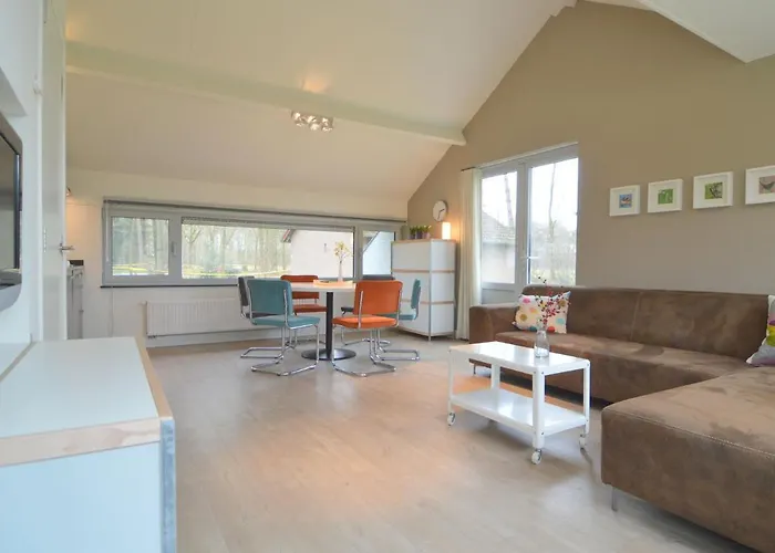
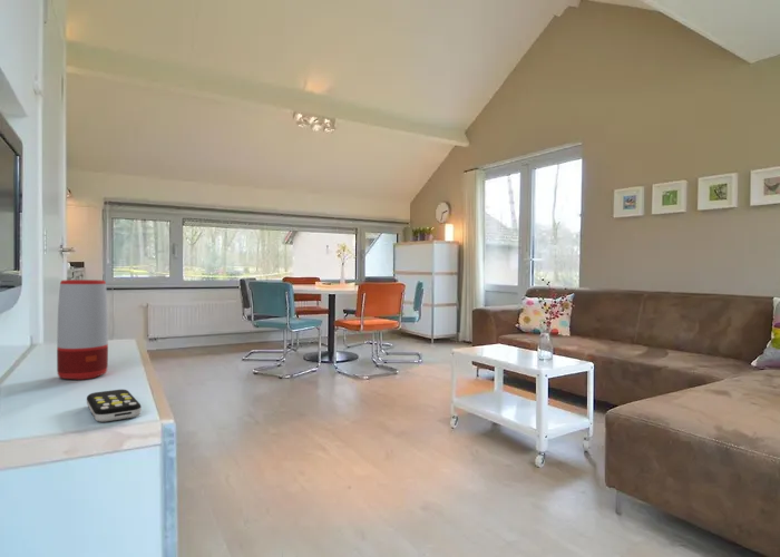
+ speaker [56,278,109,381]
+ remote control [86,389,143,423]
